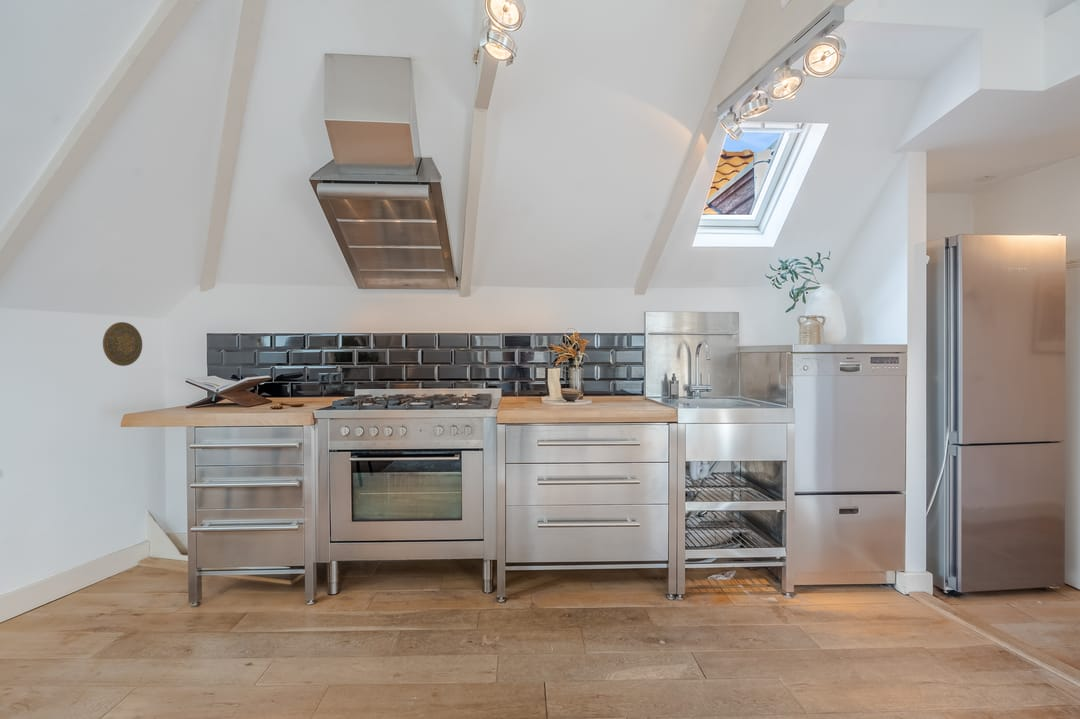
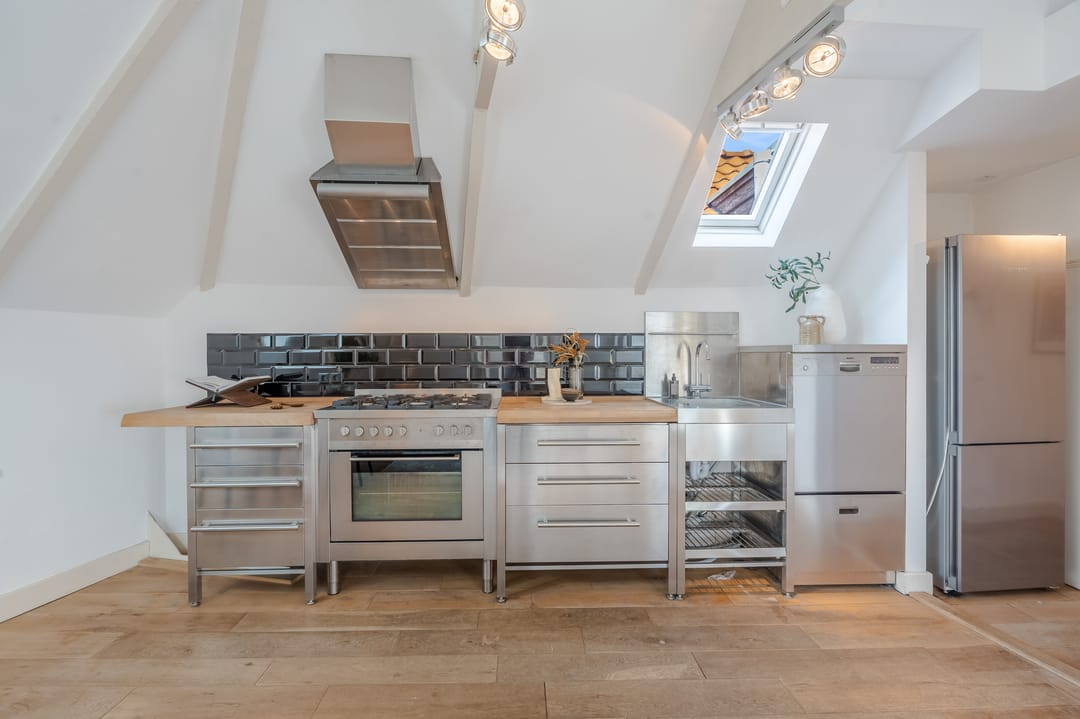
- decorative plate [102,321,143,367]
